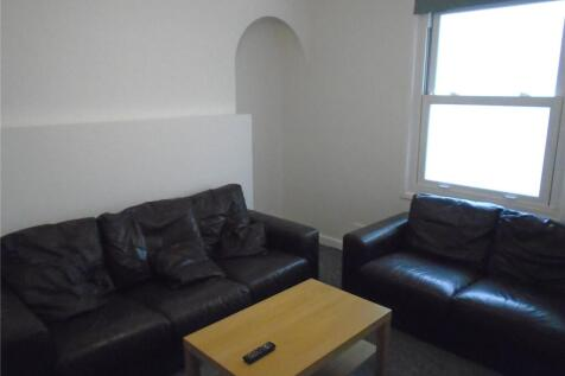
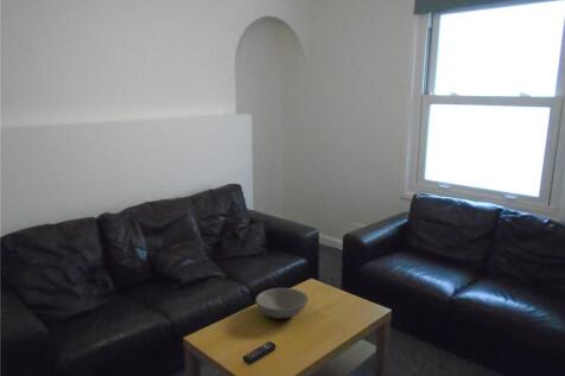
+ bowl [254,287,310,320]
